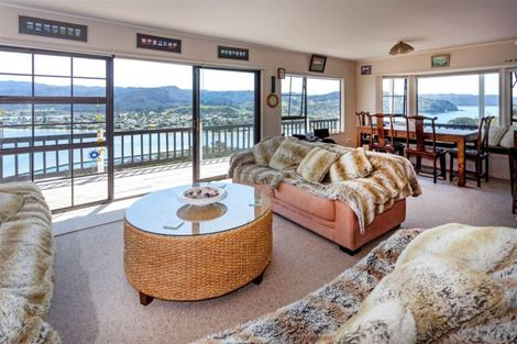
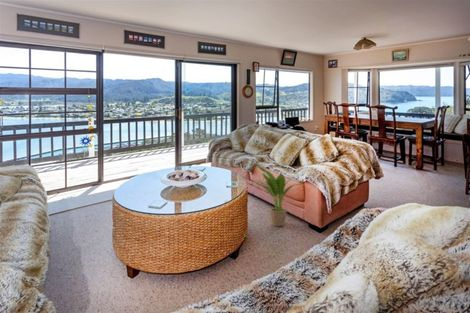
+ potted plant [255,163,304,227]
